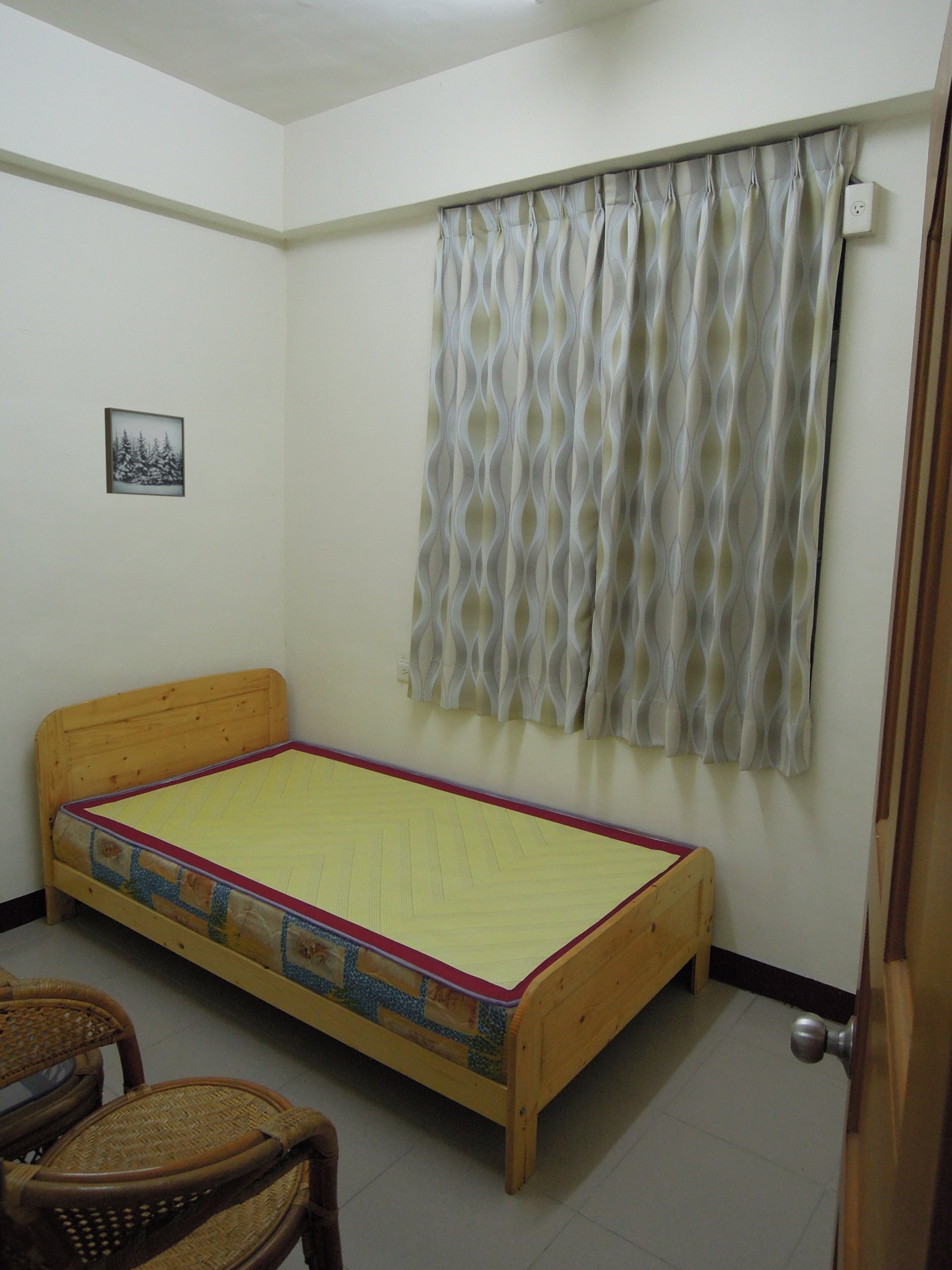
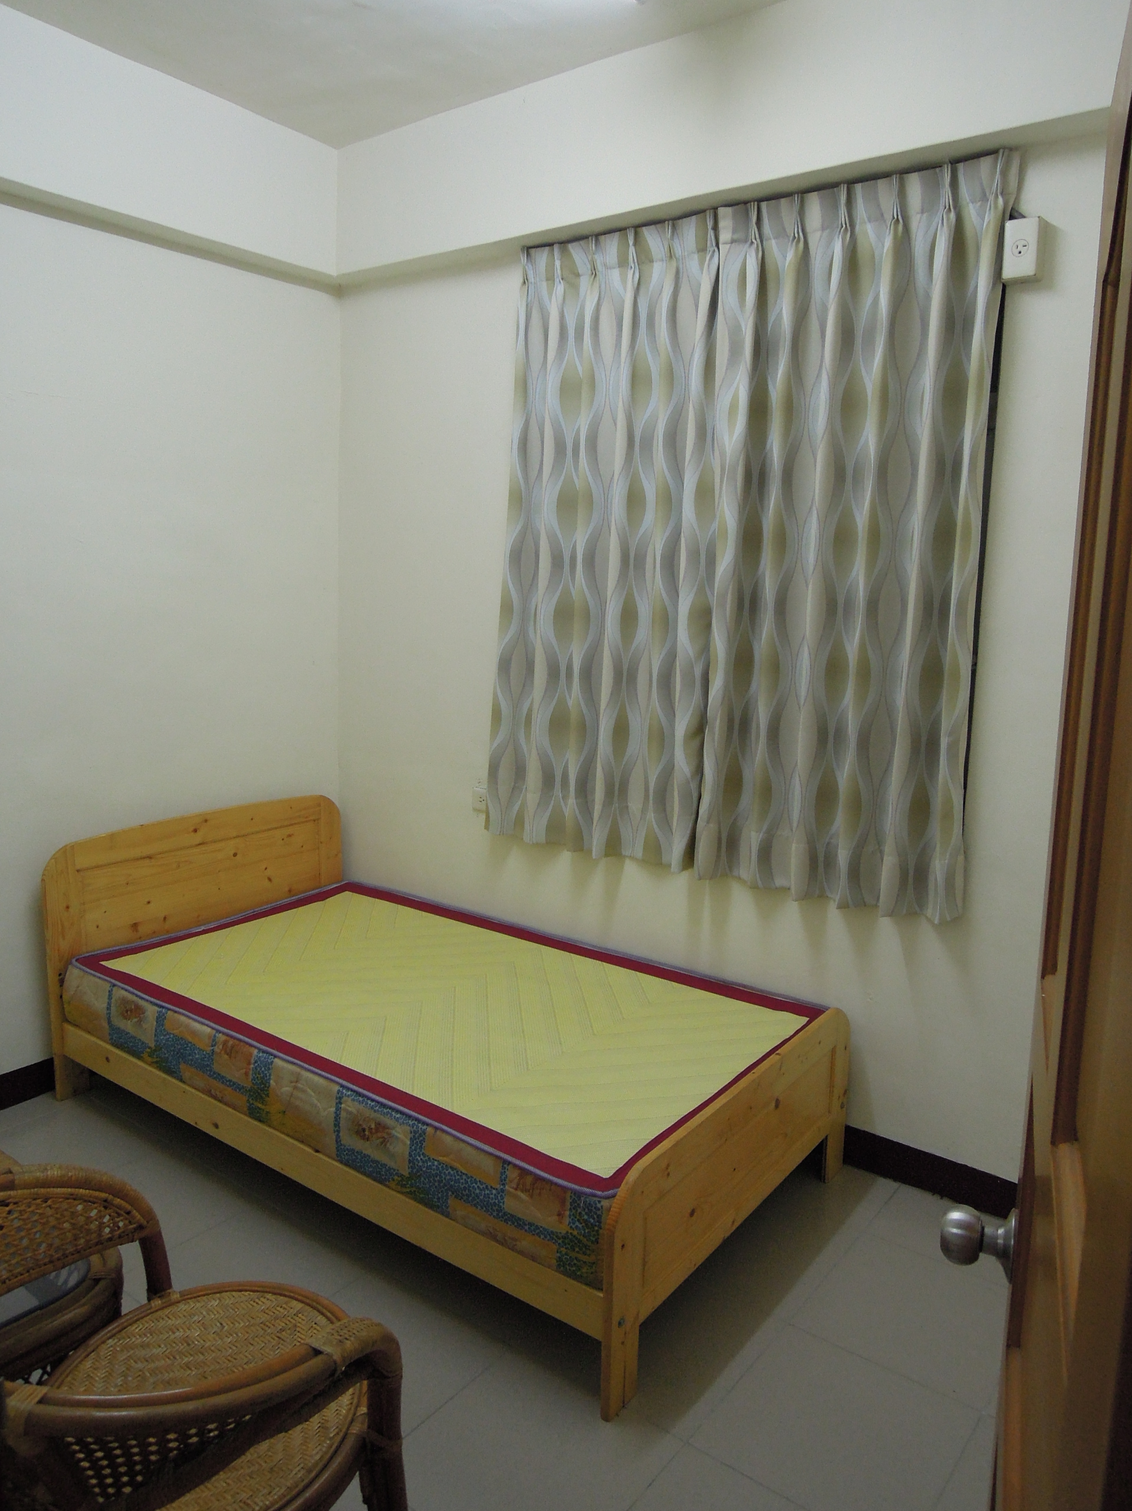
- wall art [104,407,185,498]
